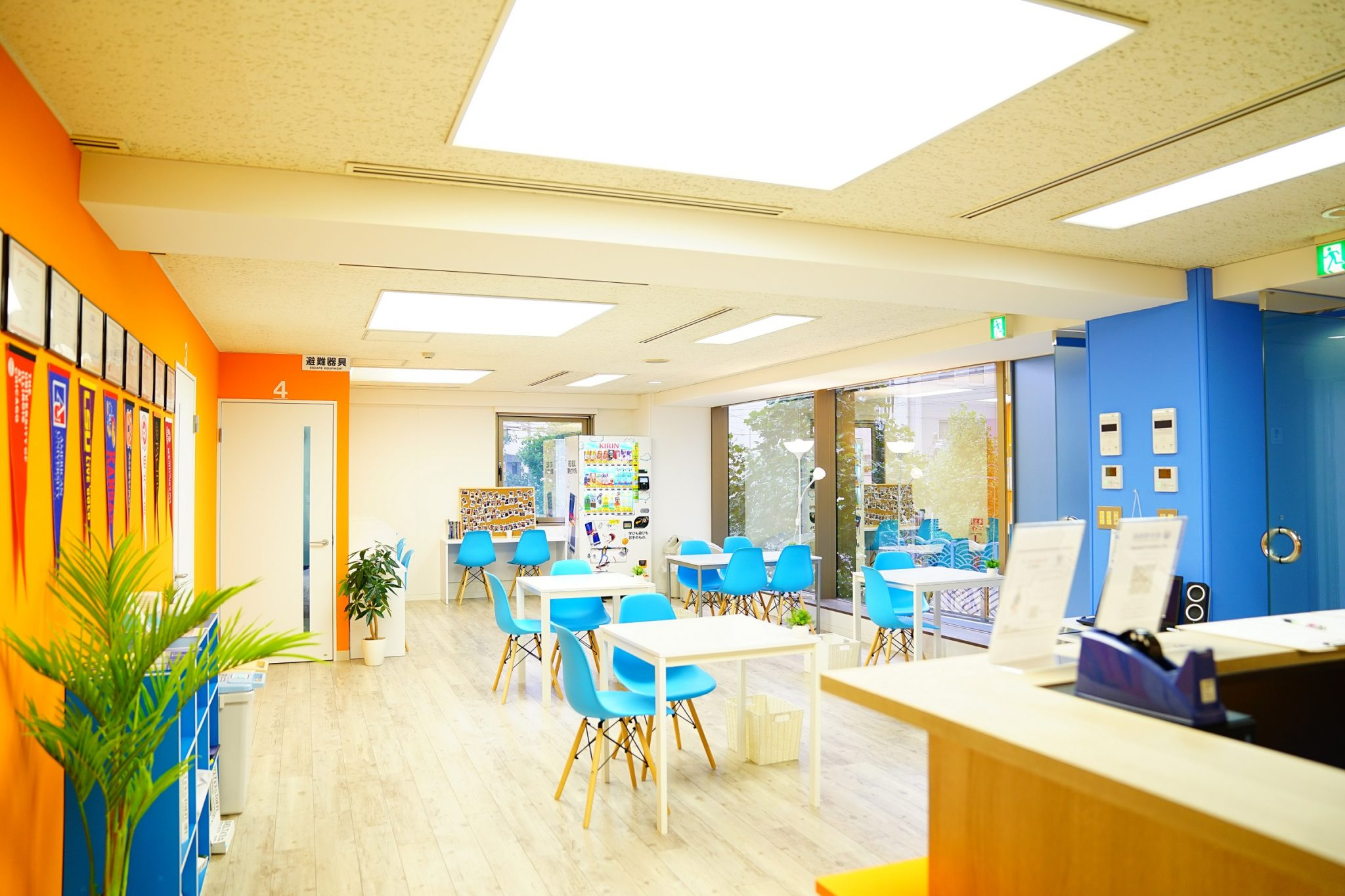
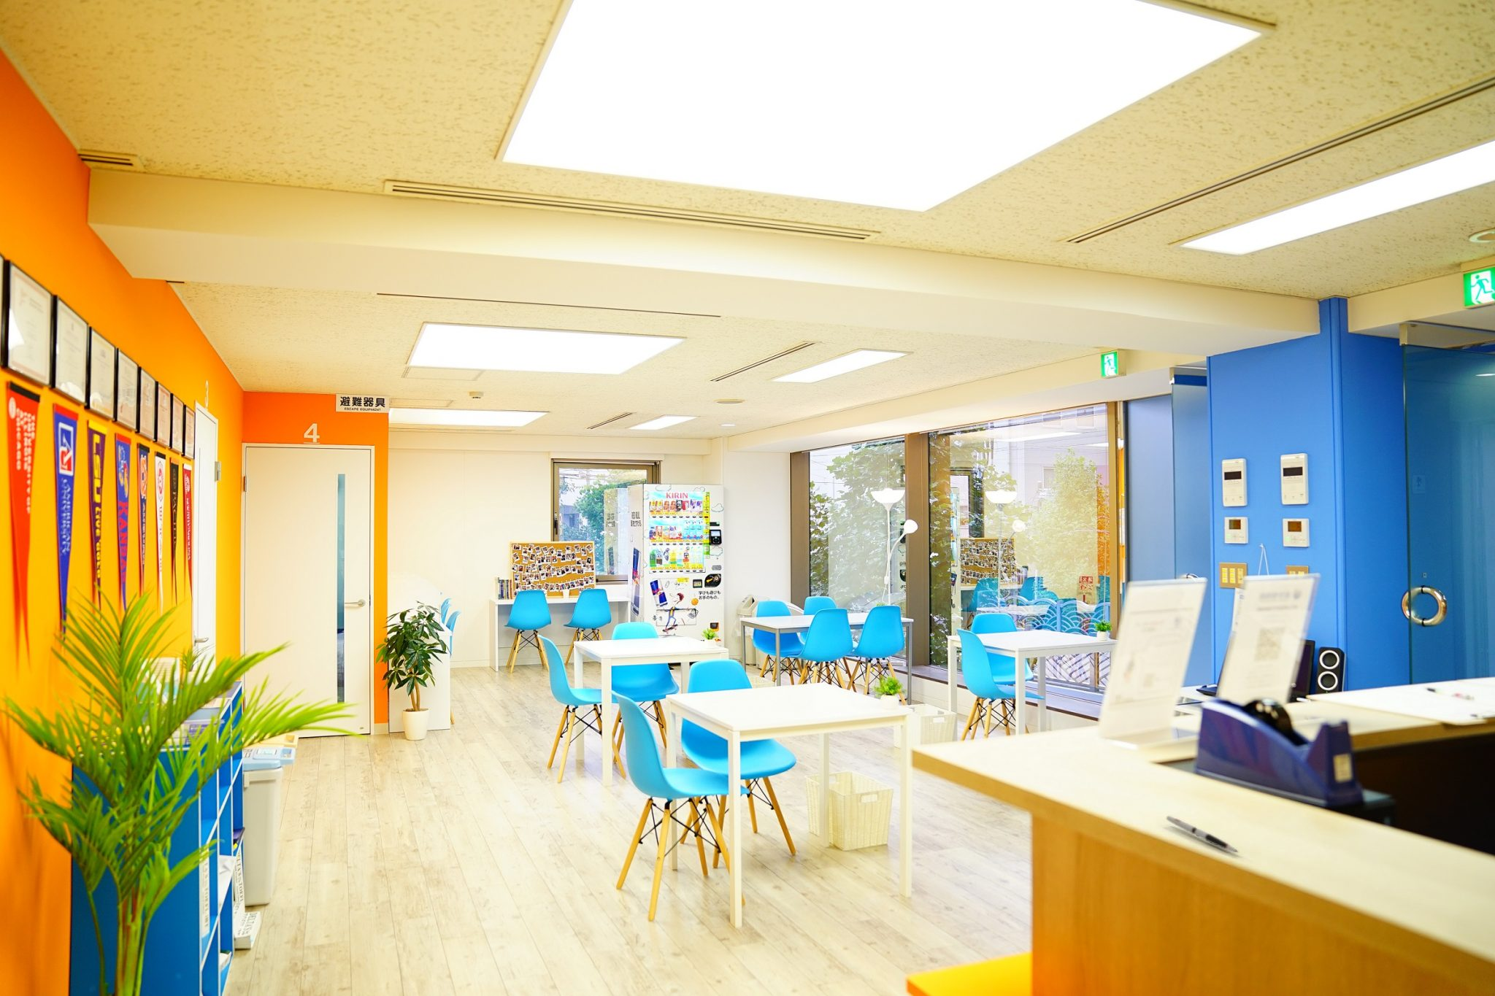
+ pen [1166,815,1239,853]
